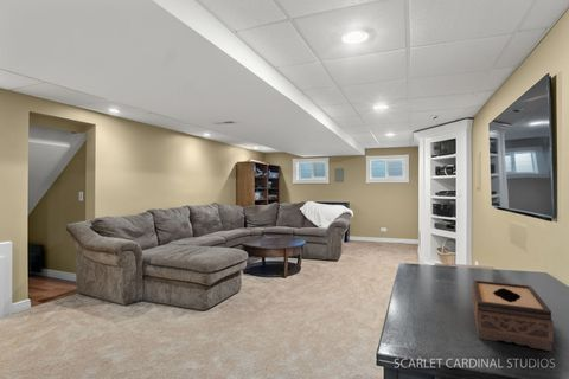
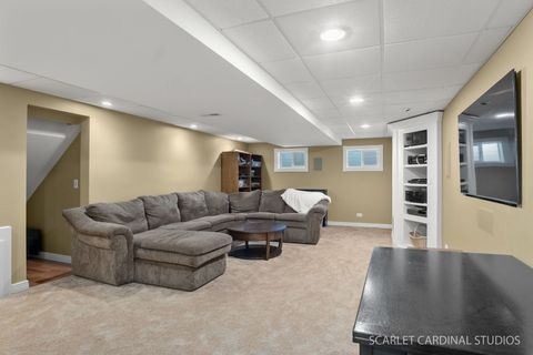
- tissue box [472,278,555,352]
